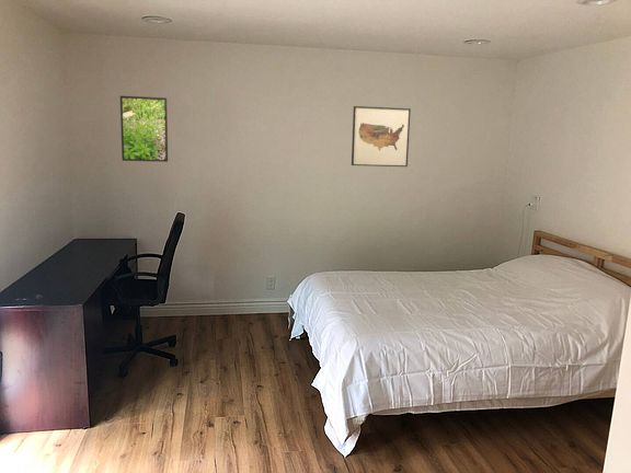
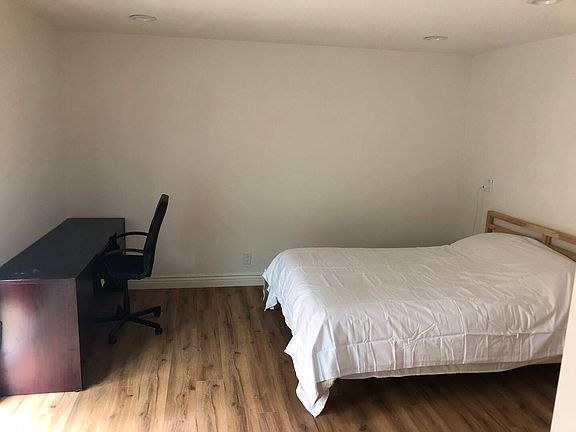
- wall art [351,105,412,168]
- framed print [119,95,169,163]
